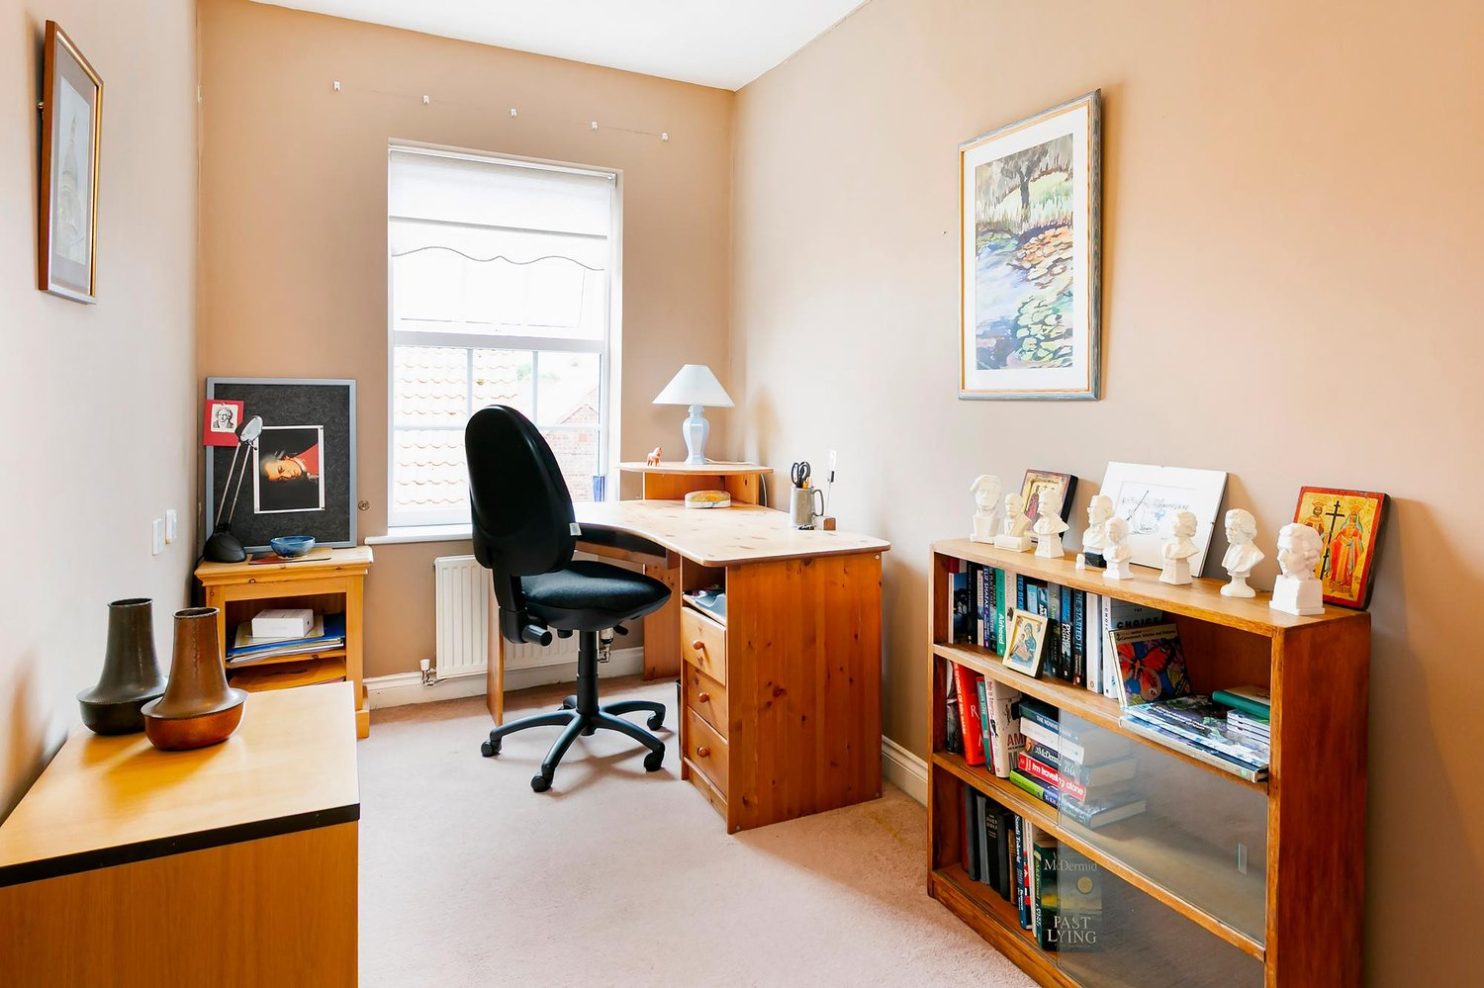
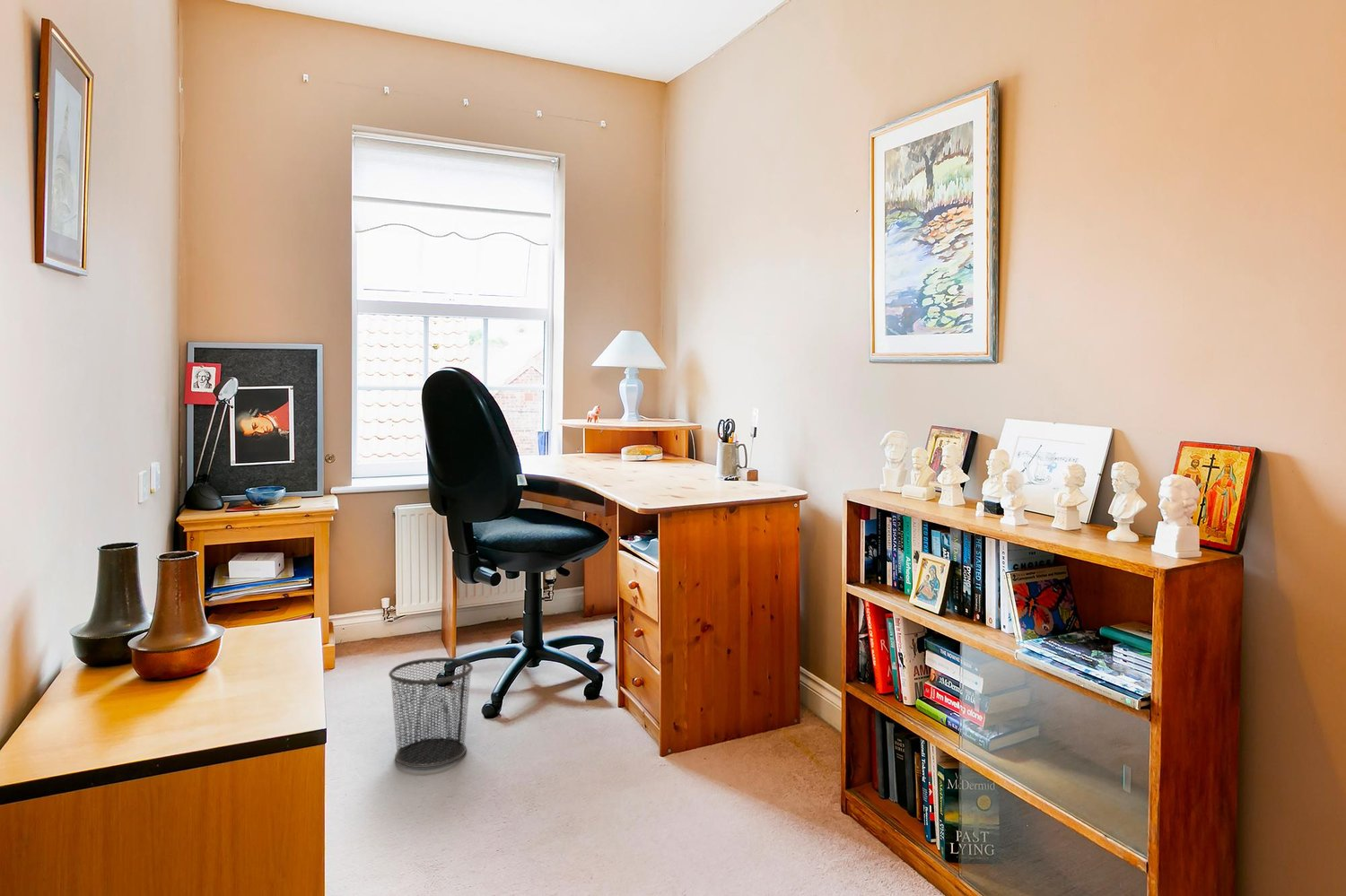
+ waste bin [388,657,474,769]
